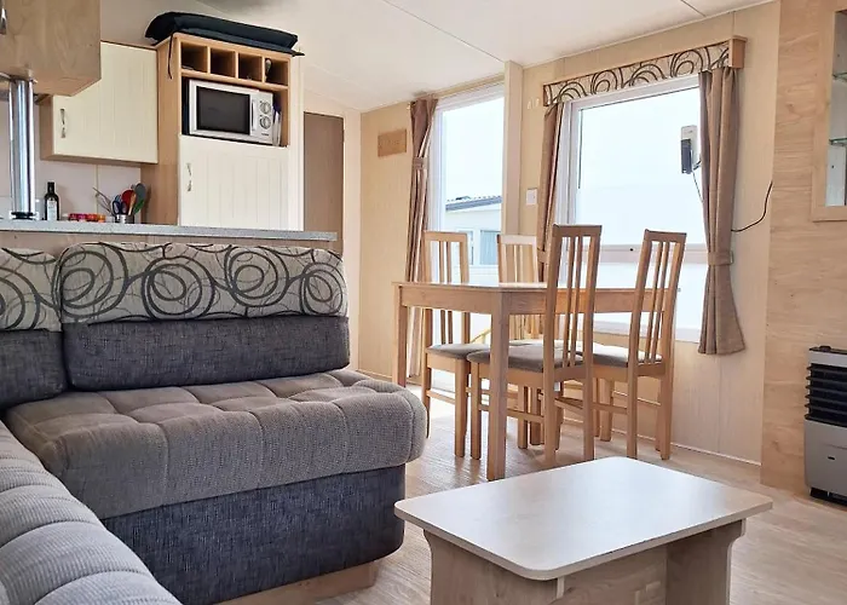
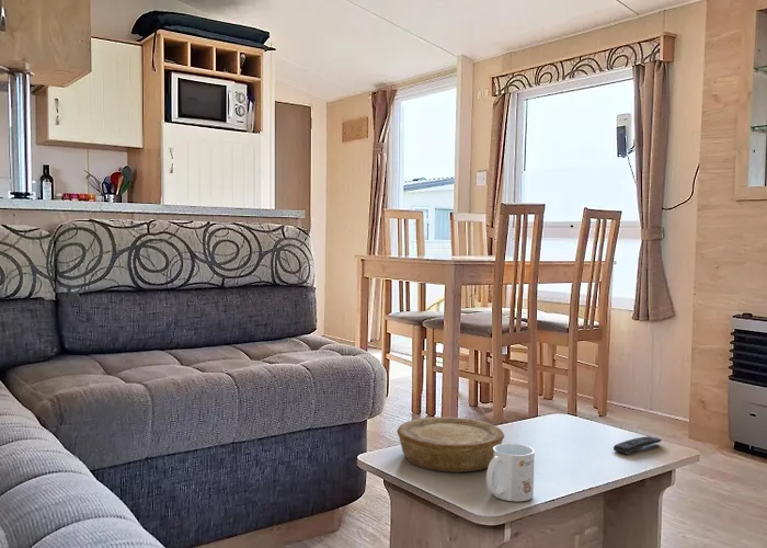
+ mug [485,443,536,502]
+ bowl [396,416,505,473]
+ remote control [613,435,663,456]
